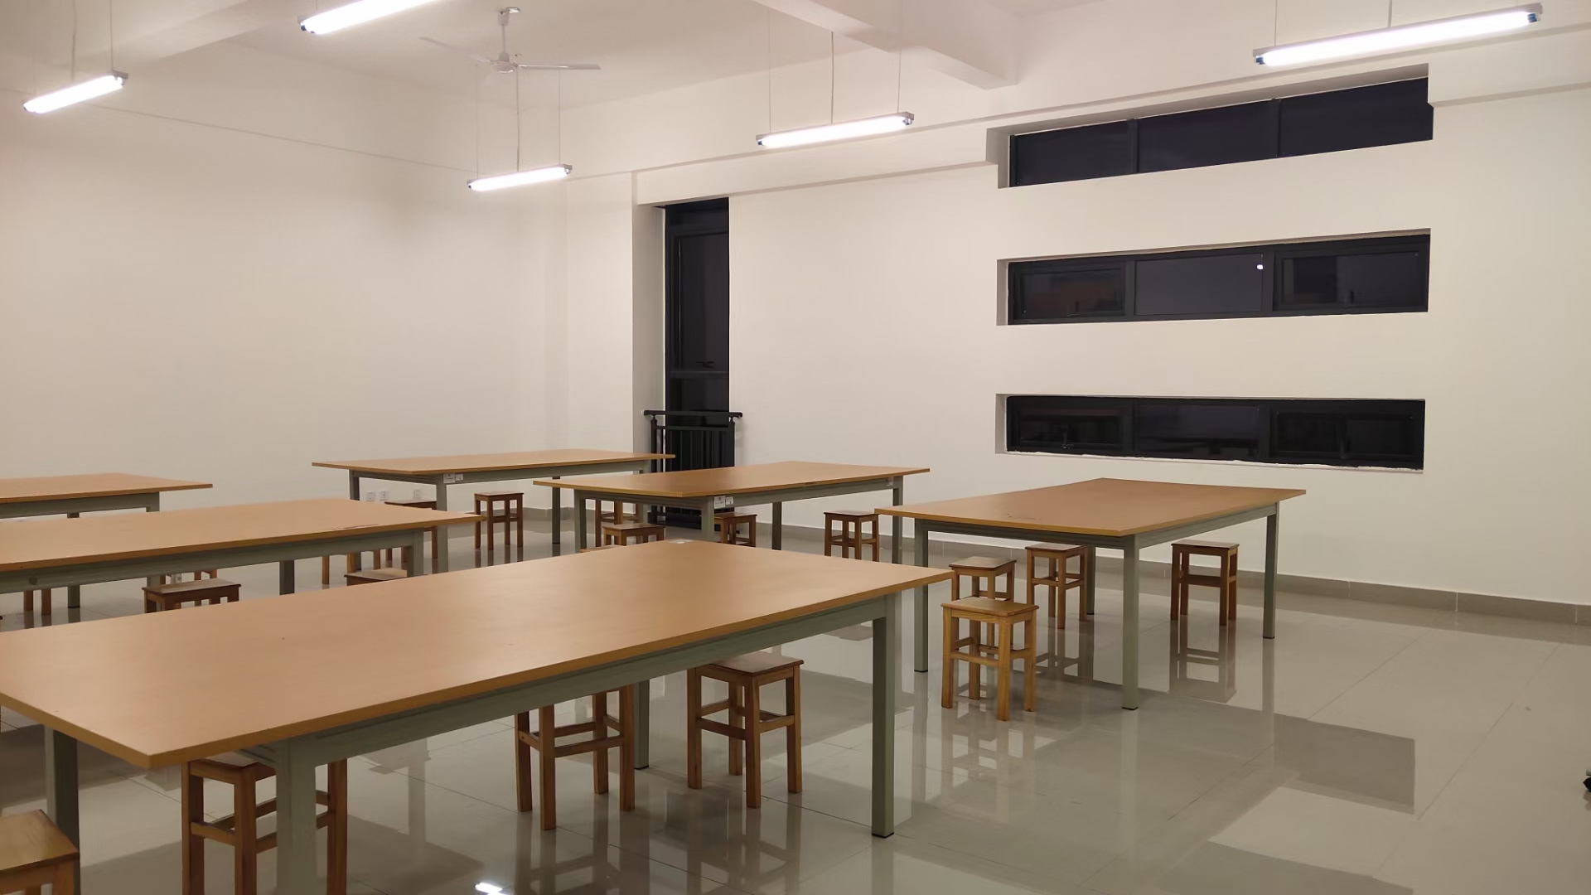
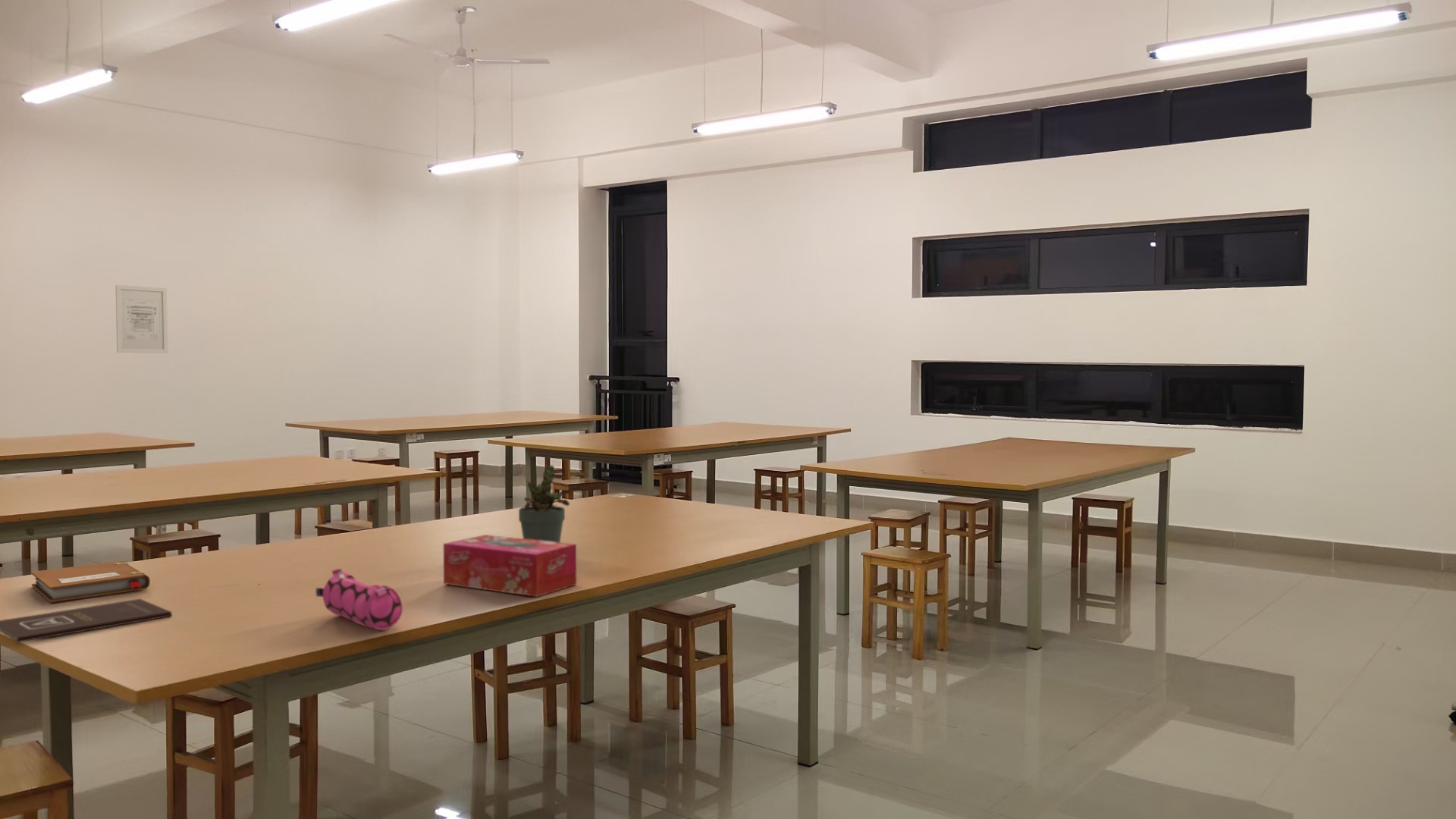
+ pencil case [315,568,403,631]
+ notebook [30,560,150,603]
+ book [0,598,172,643]
+ potted plant [518,464,583,542]
+ tissue box [443,534,577,598]
+ wall art [115,284,168,354]
